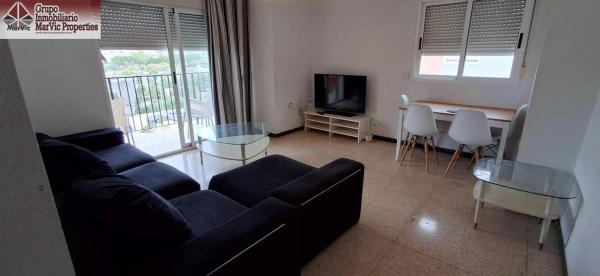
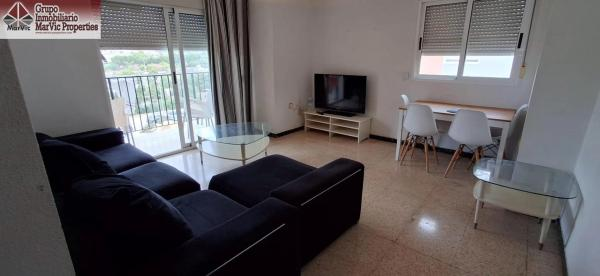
- potted plant [364,118,382,142]
